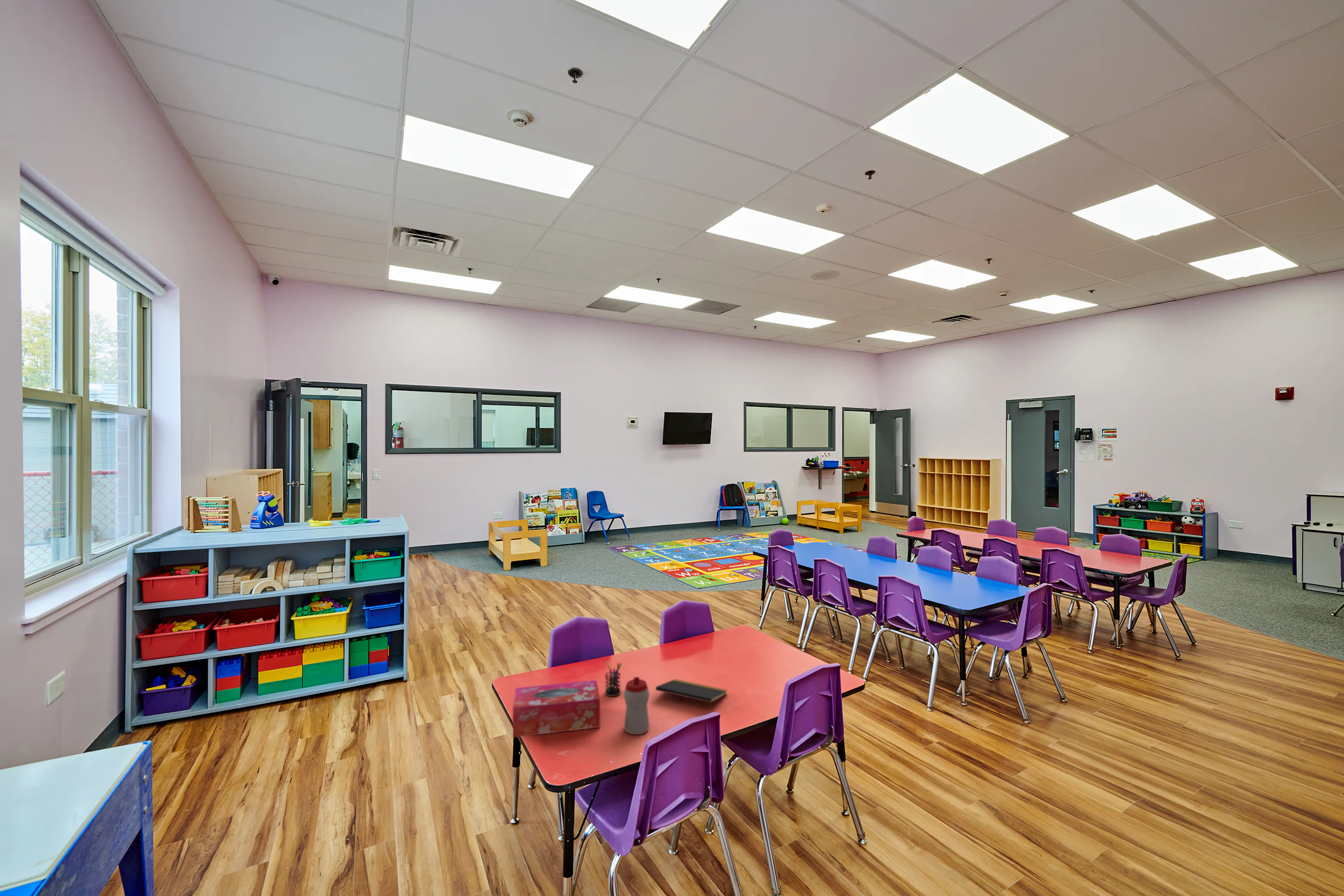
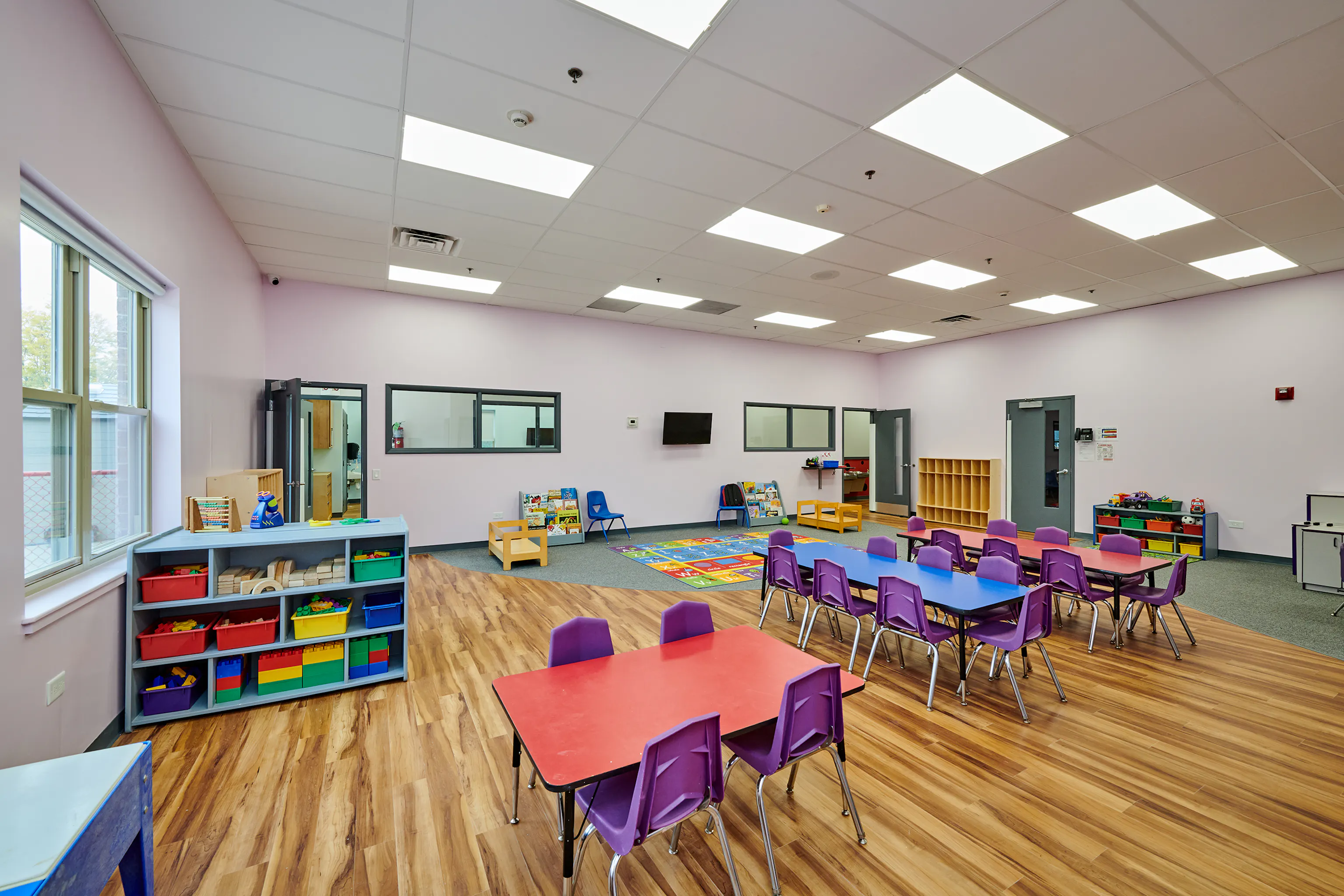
- tissue box [512,679,601,738]
- sippy cup [623,676,650,735]
- pen holder [605,661,623,697]
- notepad [655,679,728,712]
